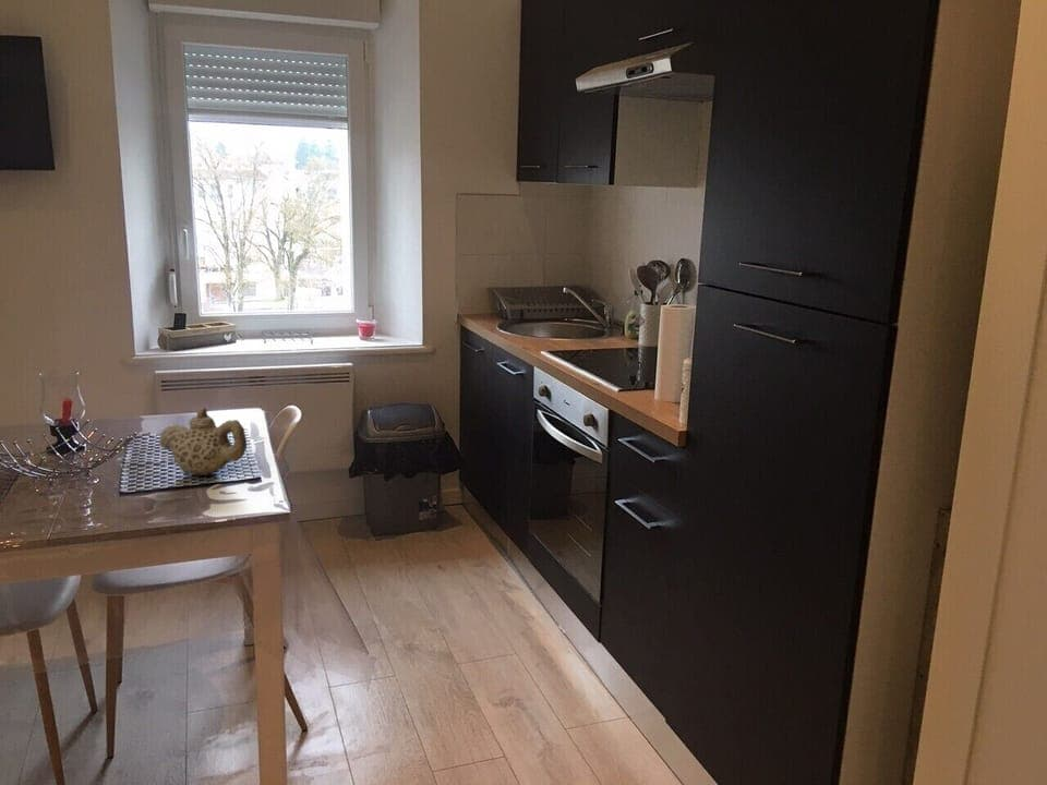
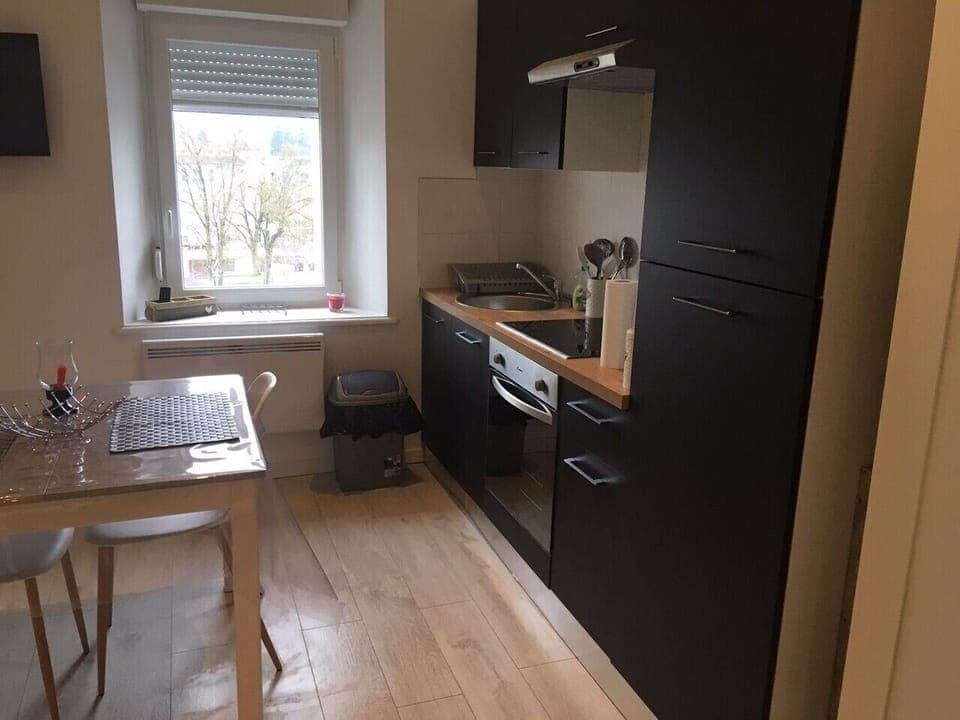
- teapot [158,407,248,476]
